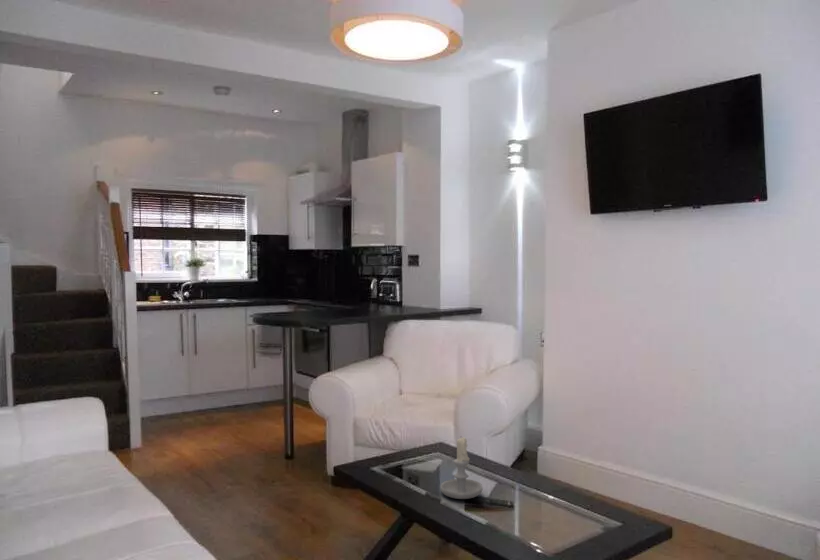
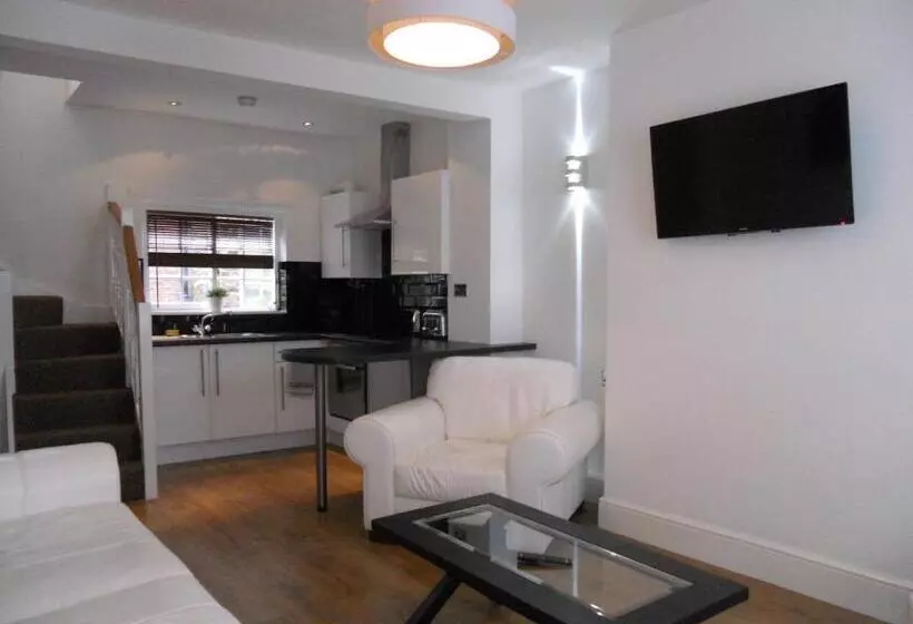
- candle [439,436,484,500]
